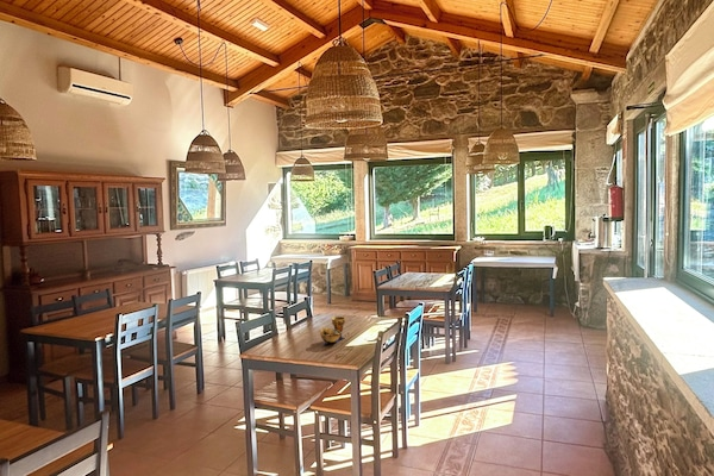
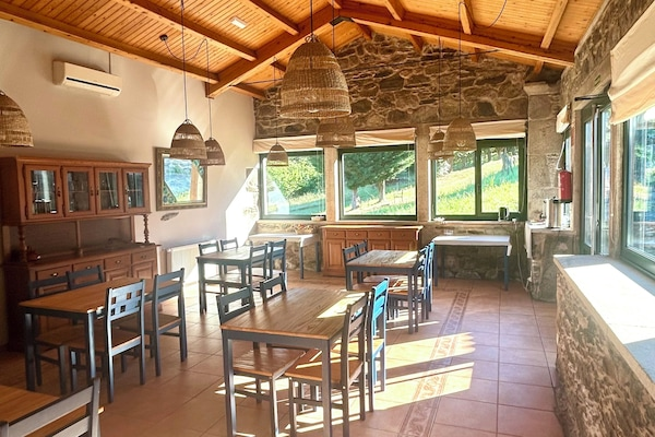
- decorative bowl [319,315,347,346]
